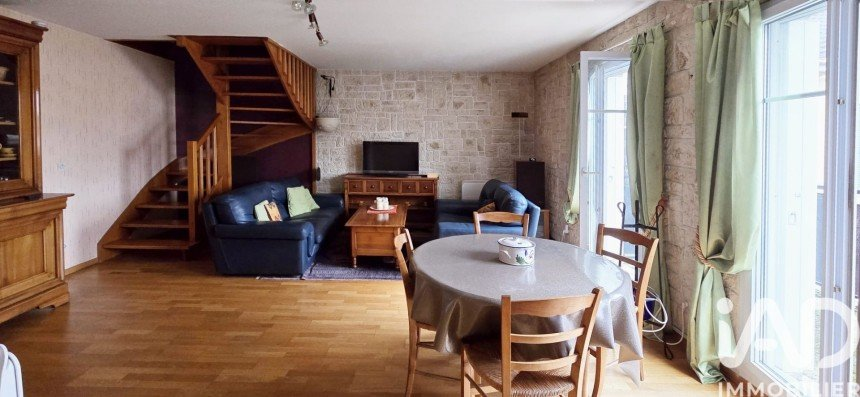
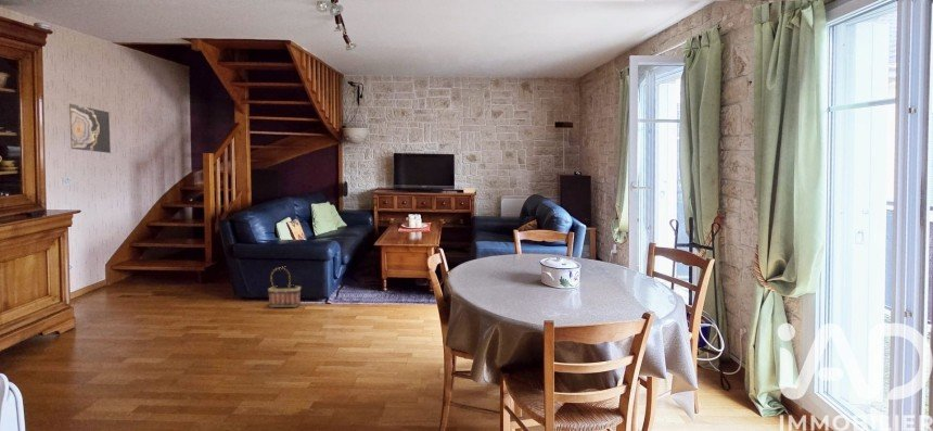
+ wall art [68,103,112,154]
+ basket [267,267,302,308]
